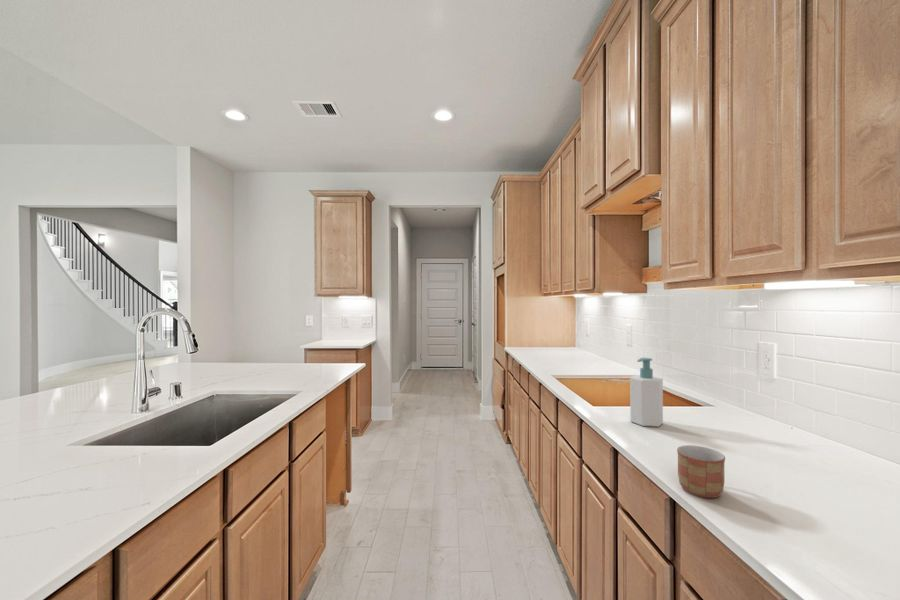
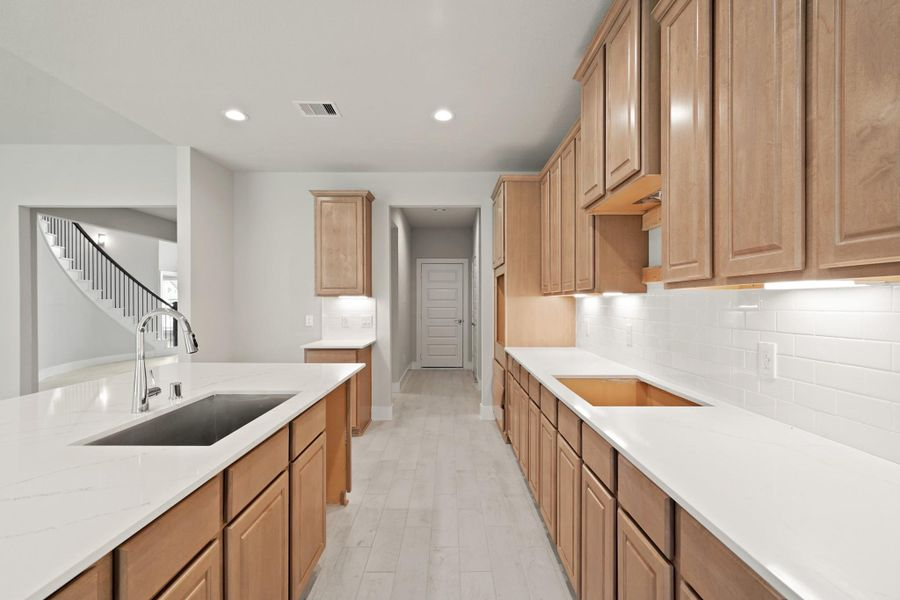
- mug [676,444,726,499]
- soap bottle [629,357,664,428]
